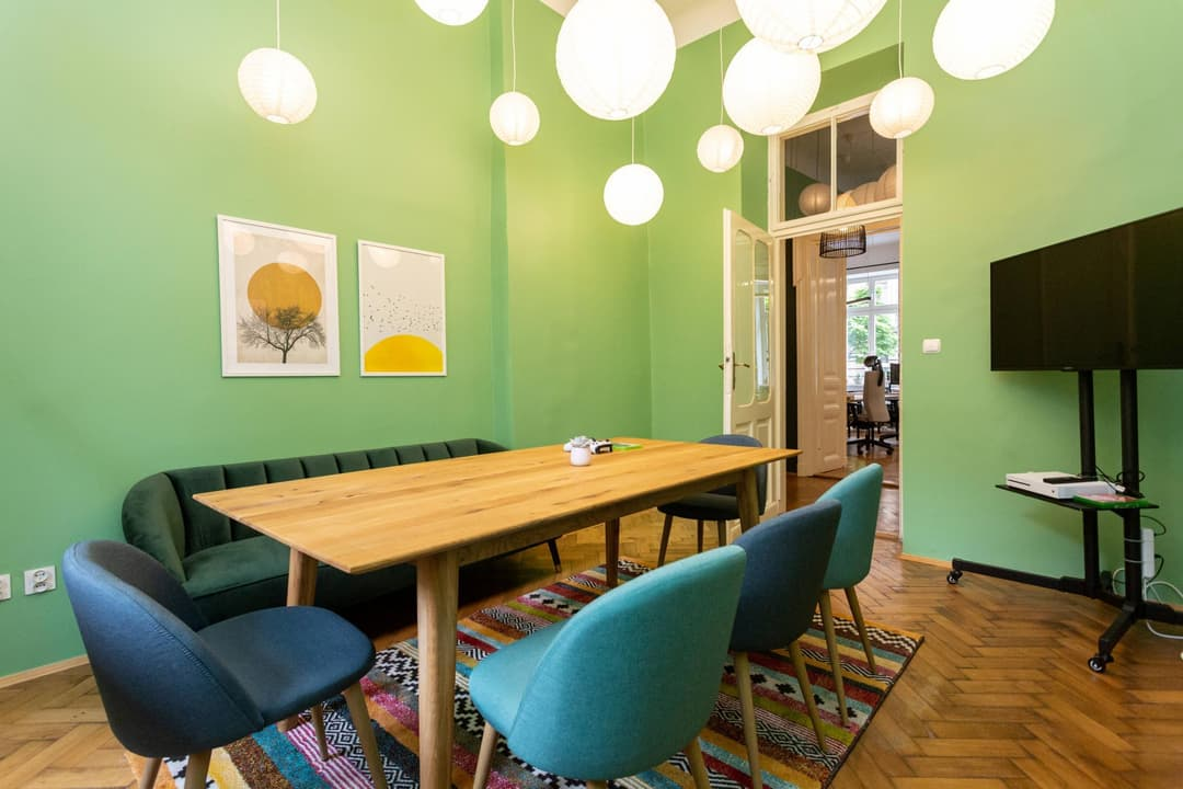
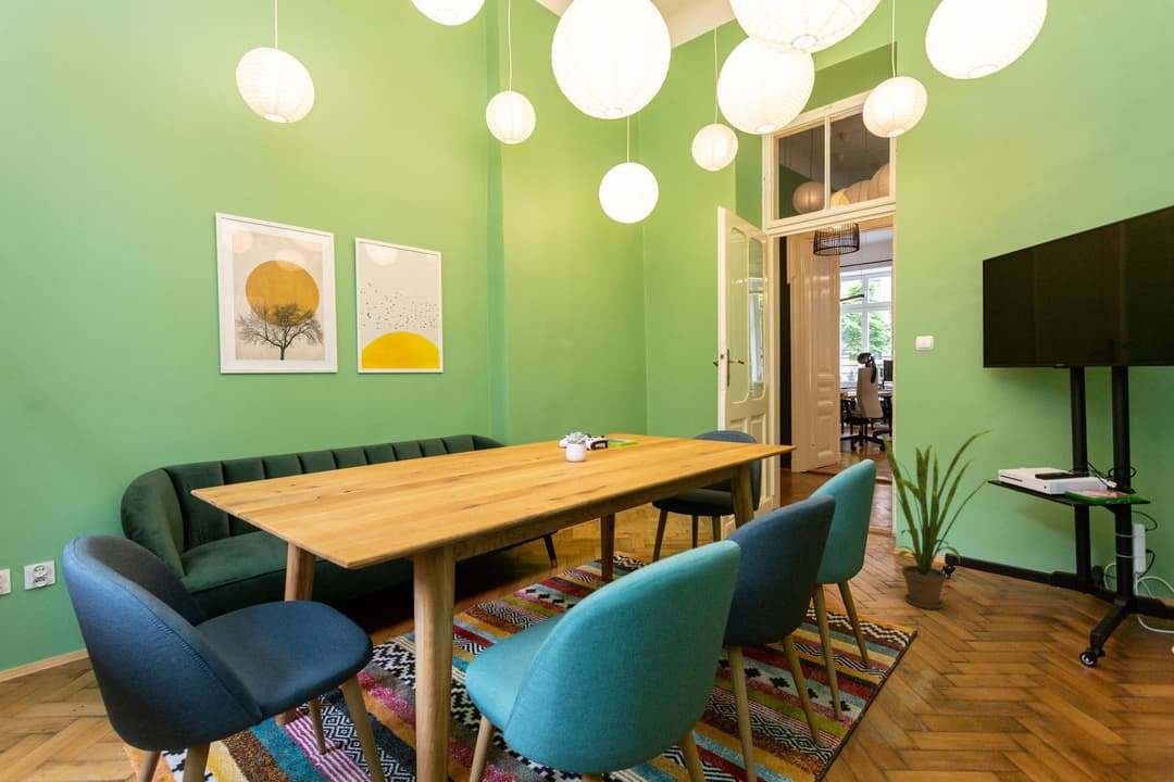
+ house plant [882,429,1000,610]
